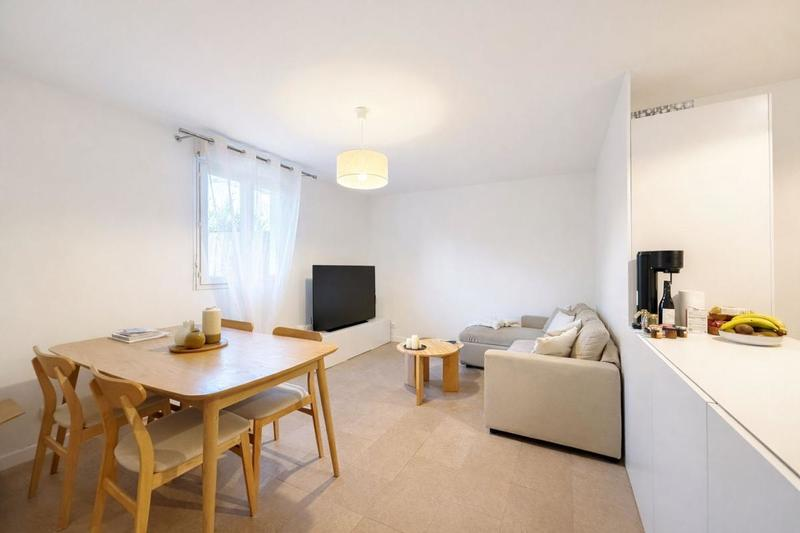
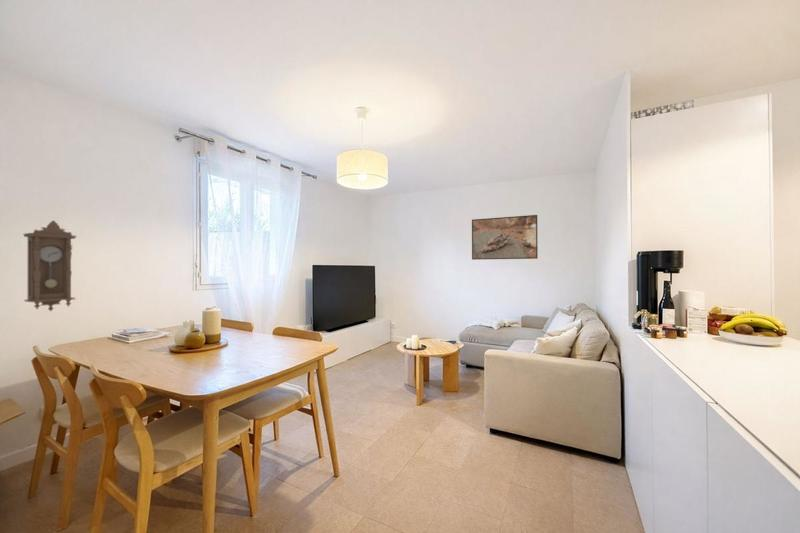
+ pendulum clock [22,220,77,312]
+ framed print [471,214,539,261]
